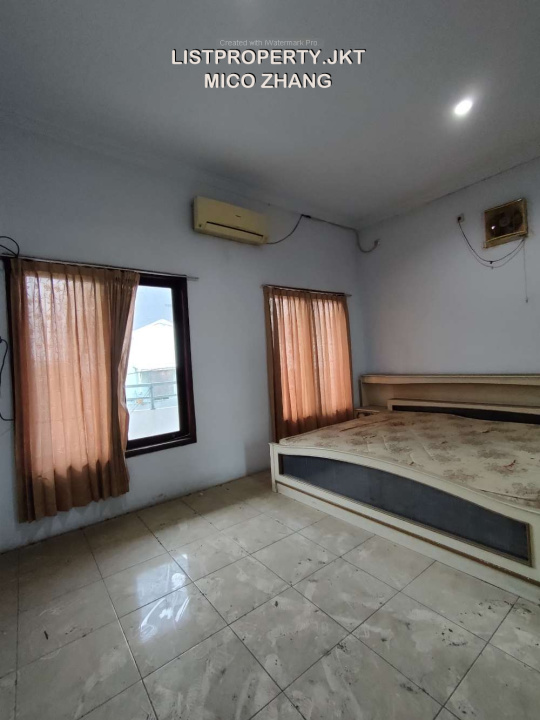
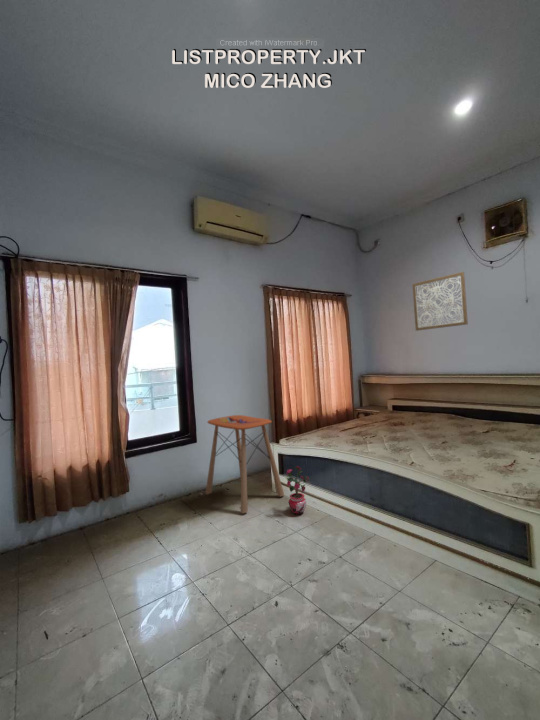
+ side table [205,414,285,514]
+ wall art [411,271,469,332]
+ potted plant [285,466,309,516]
